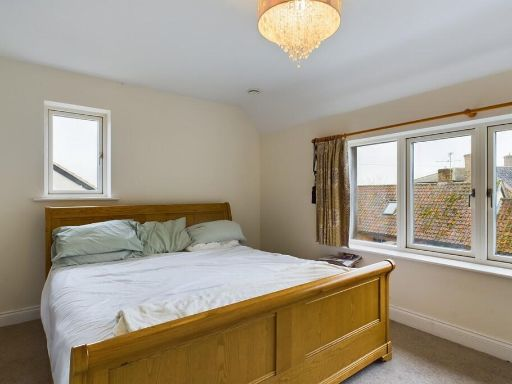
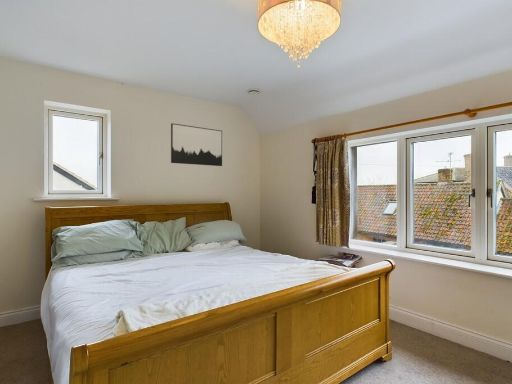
+ wall art [170,122,223,167]
